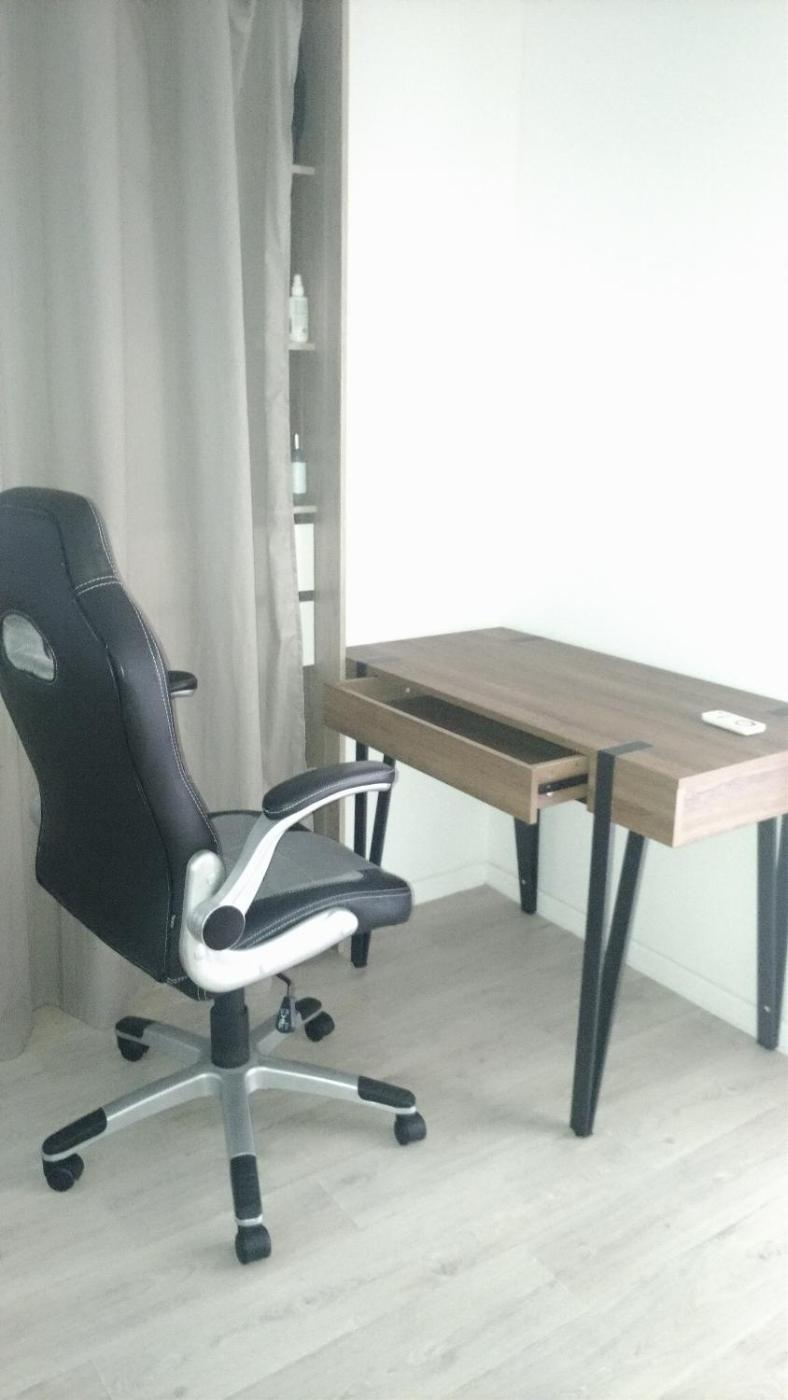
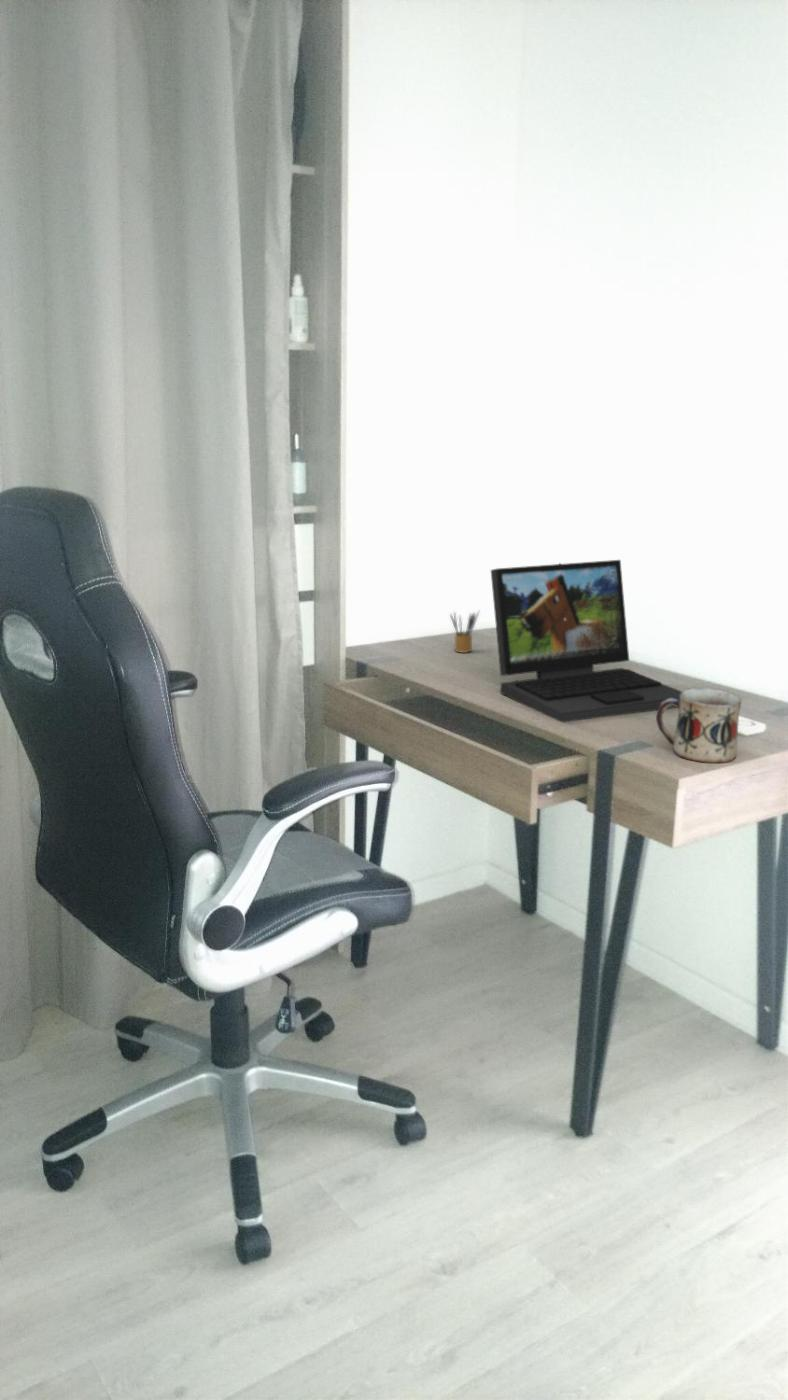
+ laptop [490,559,682,723]
+ pencil box [449,610,480,654]
+ mug [655,687,743,764]
